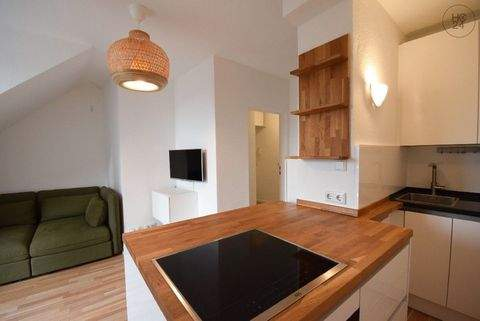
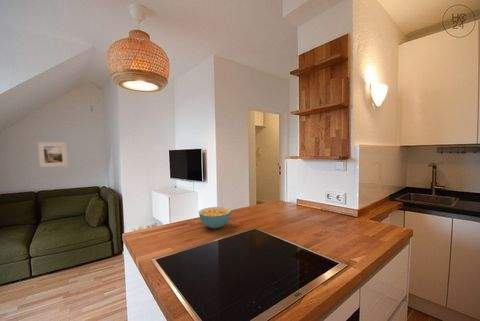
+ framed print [37,141,68,168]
+ cereal bowl [198,206,232,230]
